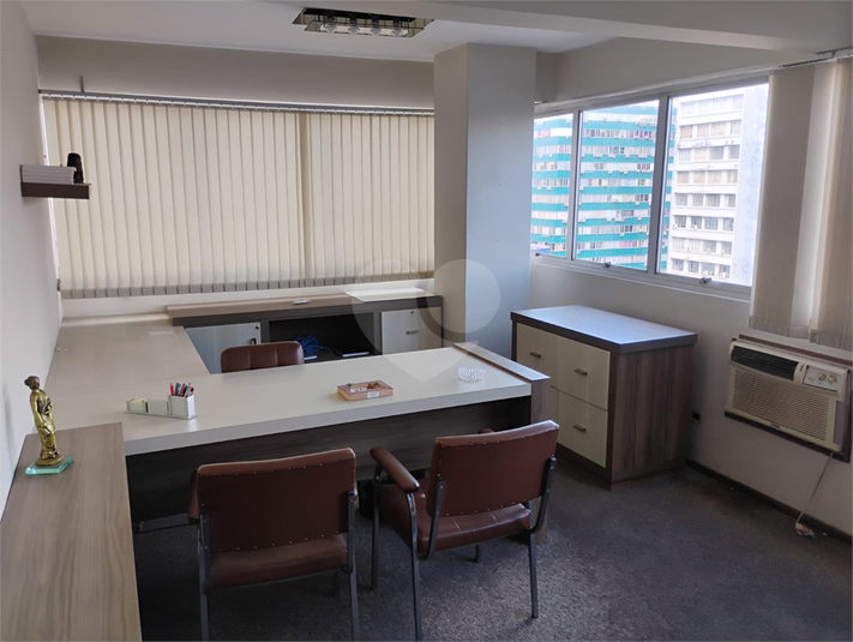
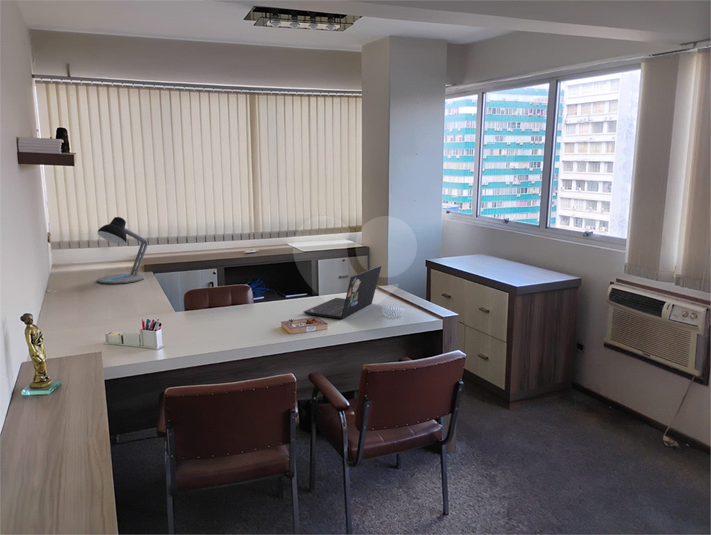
+ laptop [302,265,382,320]
+ desk lamp [97,216,149,285]
